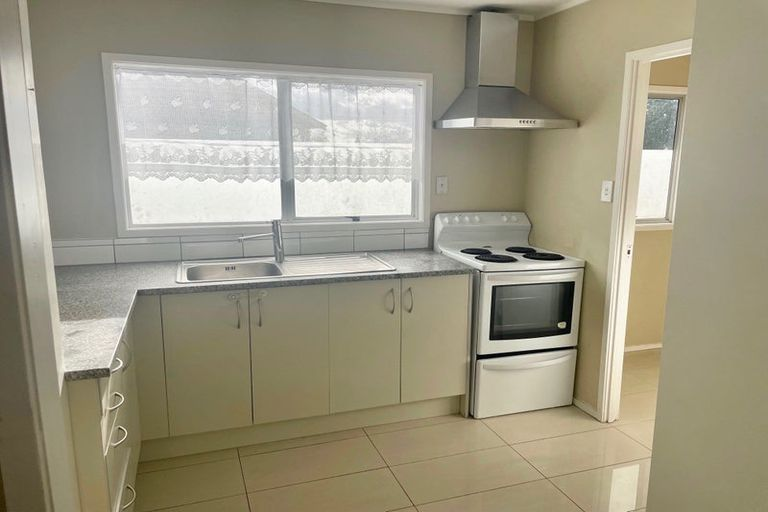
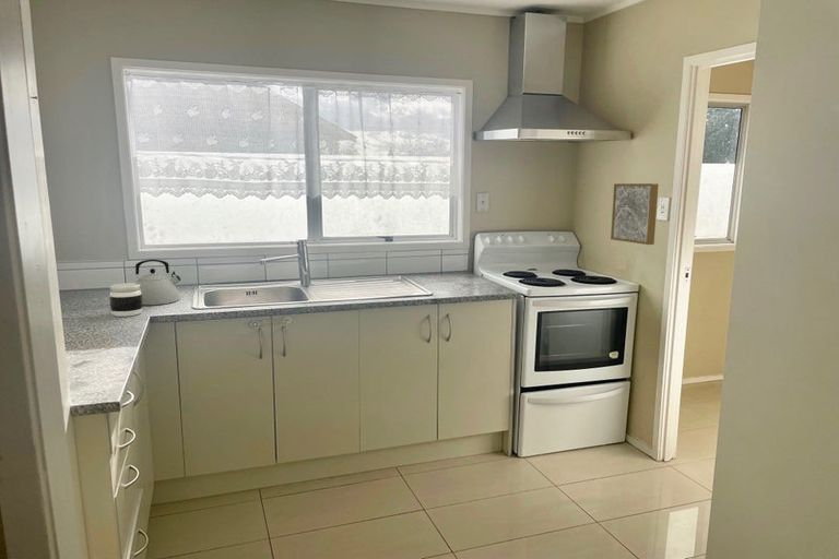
+ wall art [610,182,660,246]
+ jar [108,282,144,318]
+ kettle [134,259,181,306]
